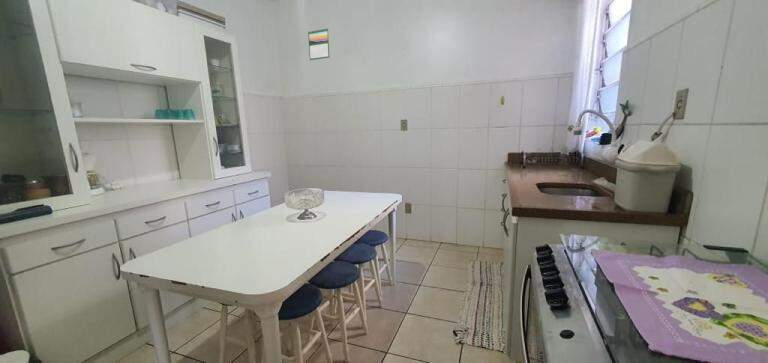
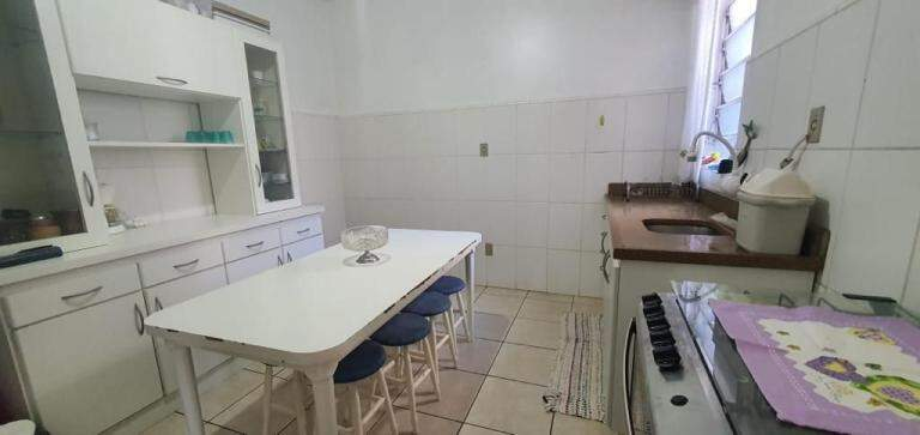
- calendar [307,27,331,61]
